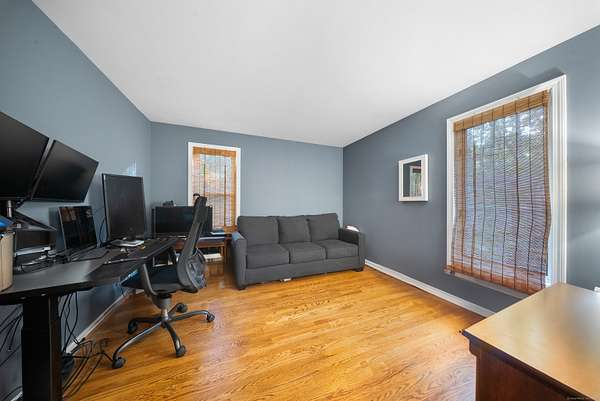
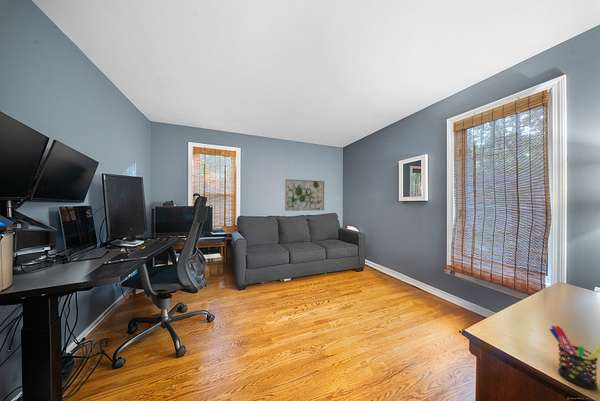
+ pen holder [548,325,600,390]
+ wall art [284,178,325,212]
